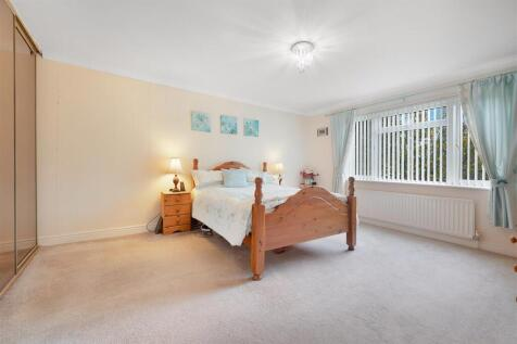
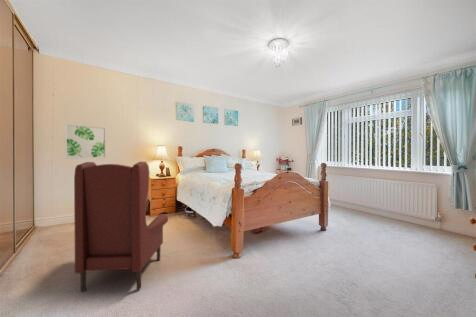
+ wall art [64,123,107,160]
+ armchair [73,161,169,292]
